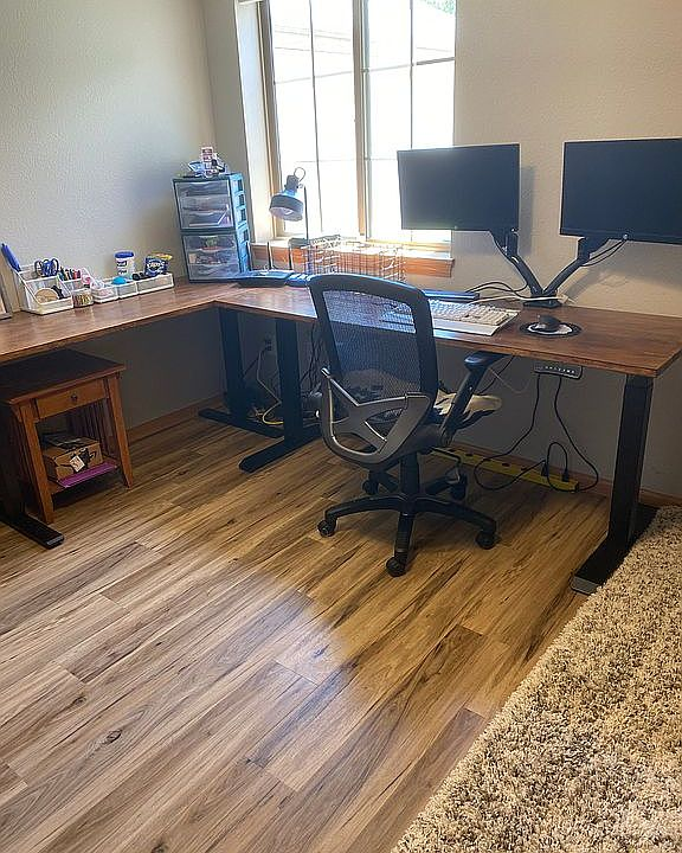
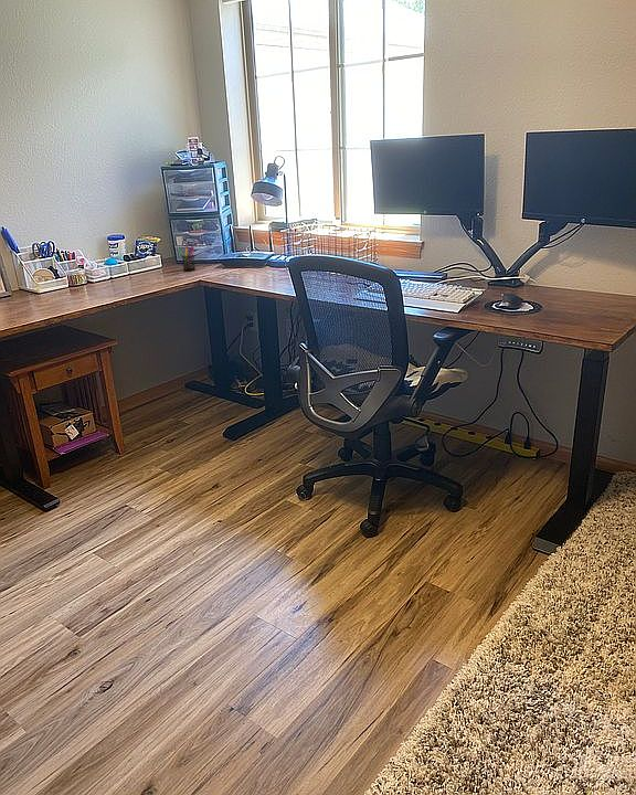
+ pen holder [177,243,197,272]
